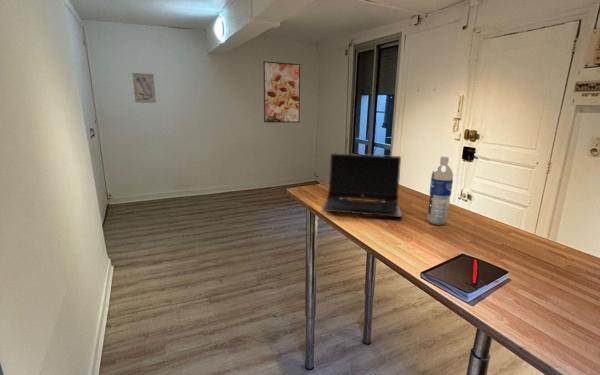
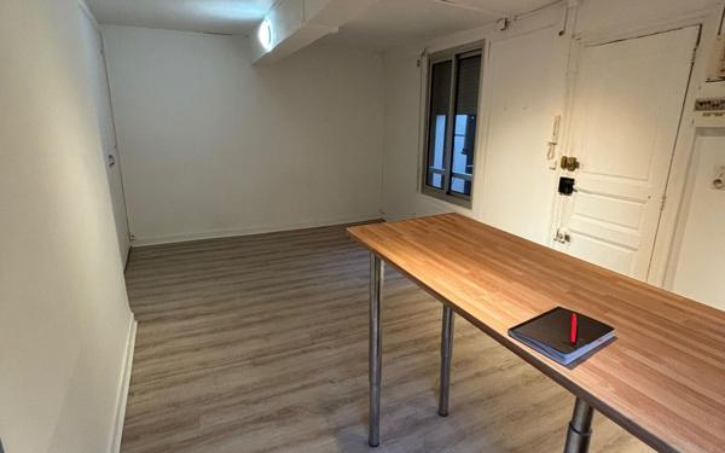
- wall art [131,72,157,104]
- water bottle [426,155,454,226]
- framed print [263,60,301,124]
- laptop computer [321,152,403,218]
